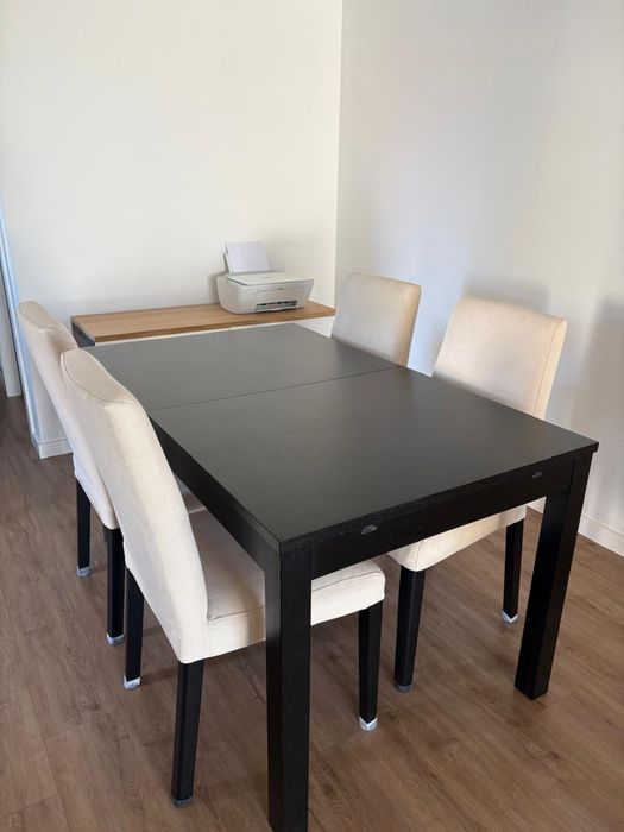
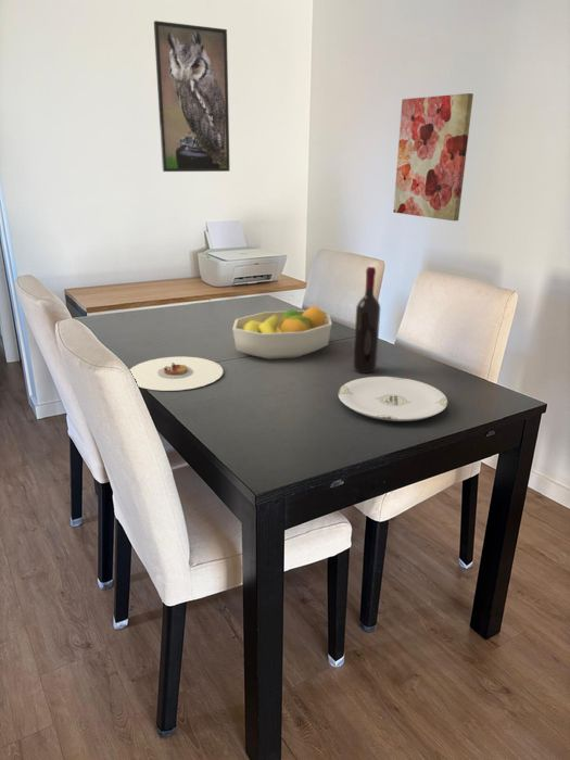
+ plate [337,376,448,422]
+ wine bottle [352,266,381,375]
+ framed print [153,20,231,173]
+ wall art [393,92,474,221]
+ plate [128,356,224,392]
+ fruit bowl [231,304,333,360]
